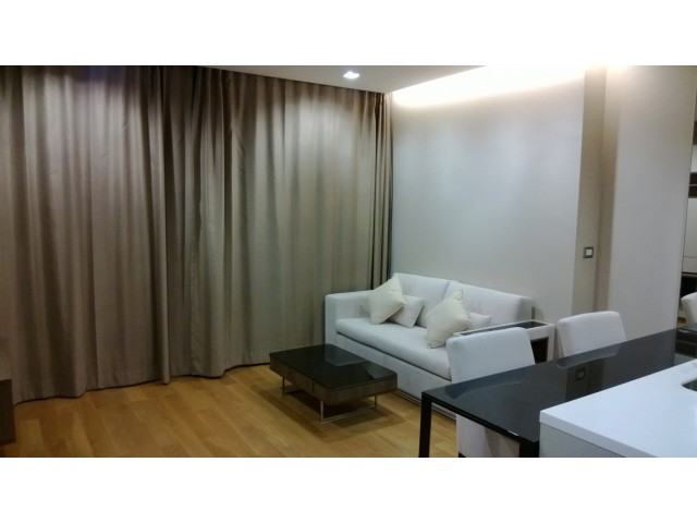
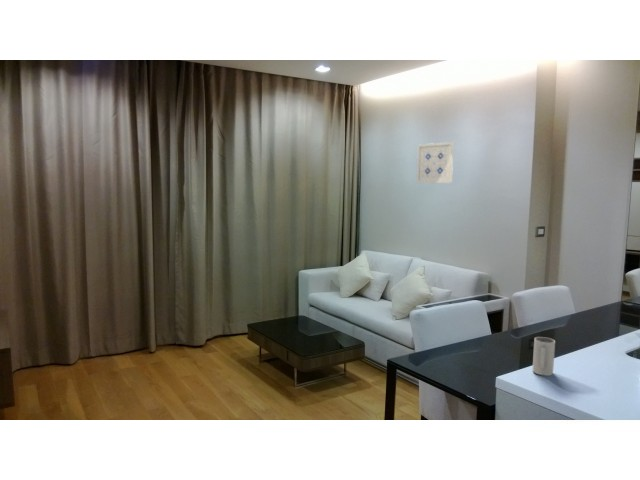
+ mug [531,336,556,377]
+ wall art [416,141,455,184]
